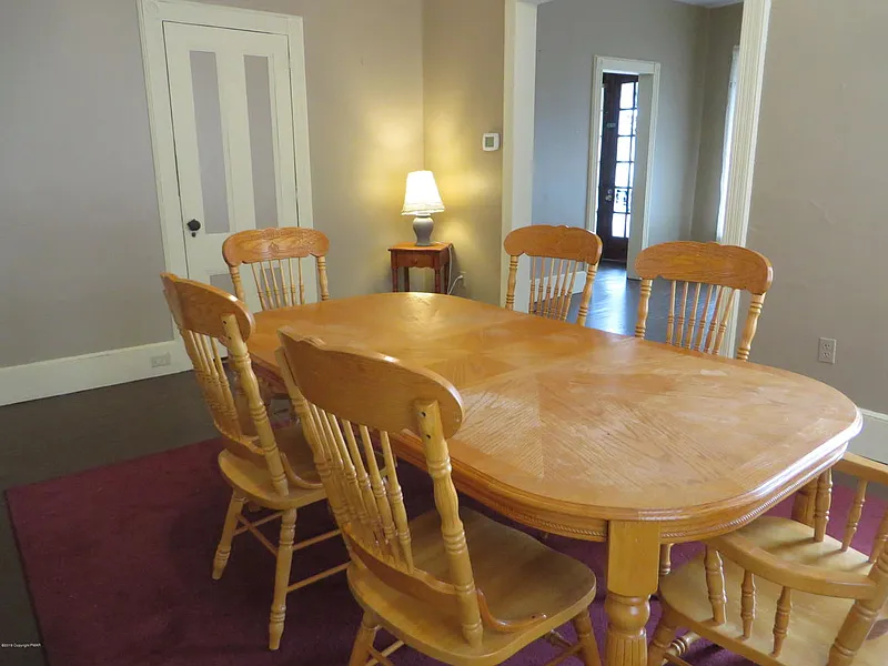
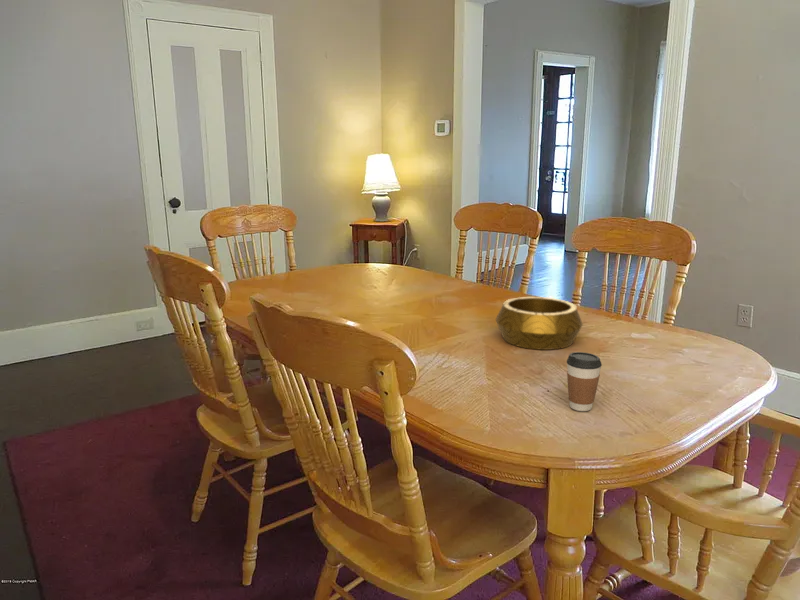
+ coffee cup [566,351,603,412]
+ decorative bowl [495,296,584,351]
